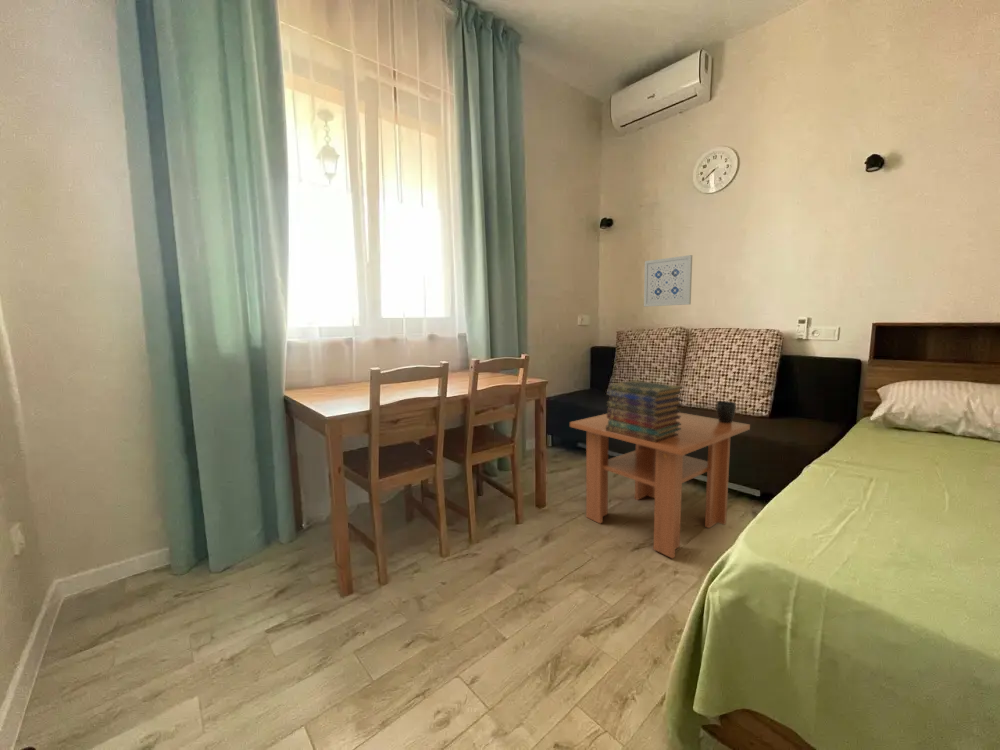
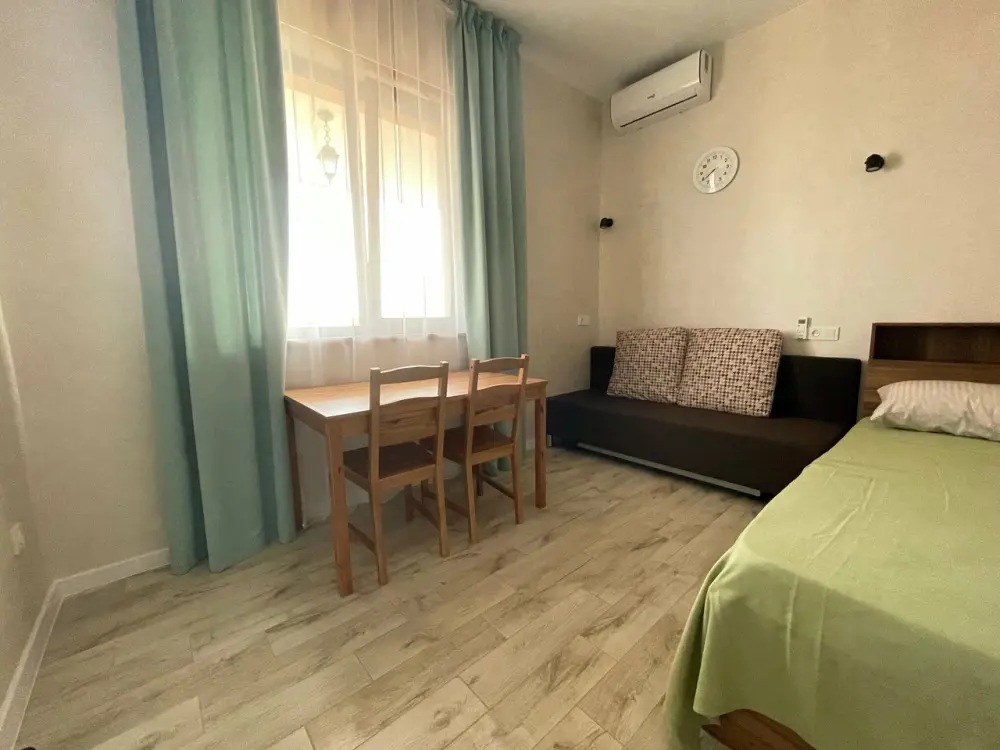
- book stack [606,379,685,443]
- coffee table [569,412,751,559]
- wall art [643,254,693,308]
- mug [715,400,737,423]
